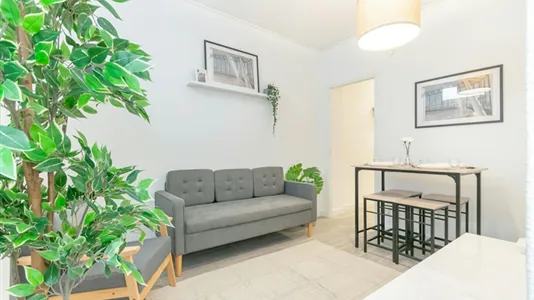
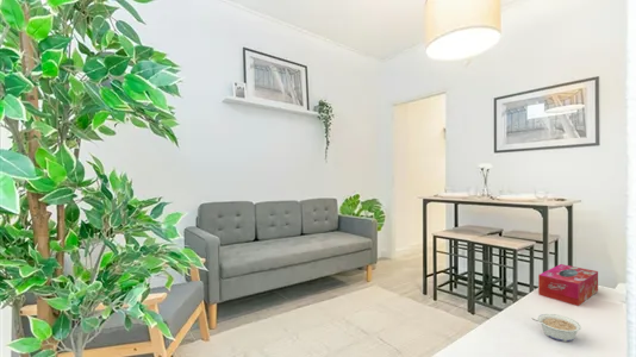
+ legume [531,313,582,343]
+ tissue box [537,263,599,307]
